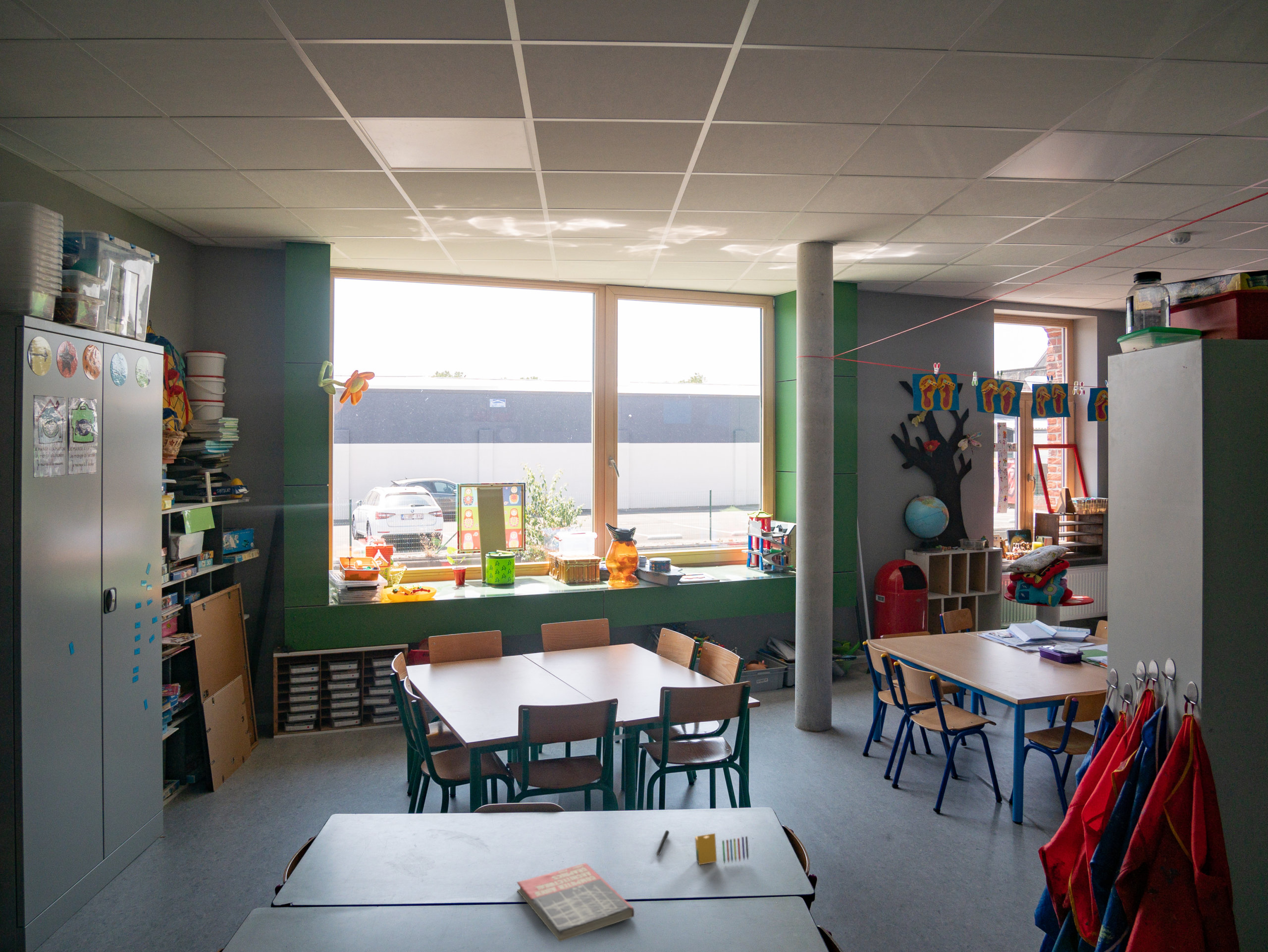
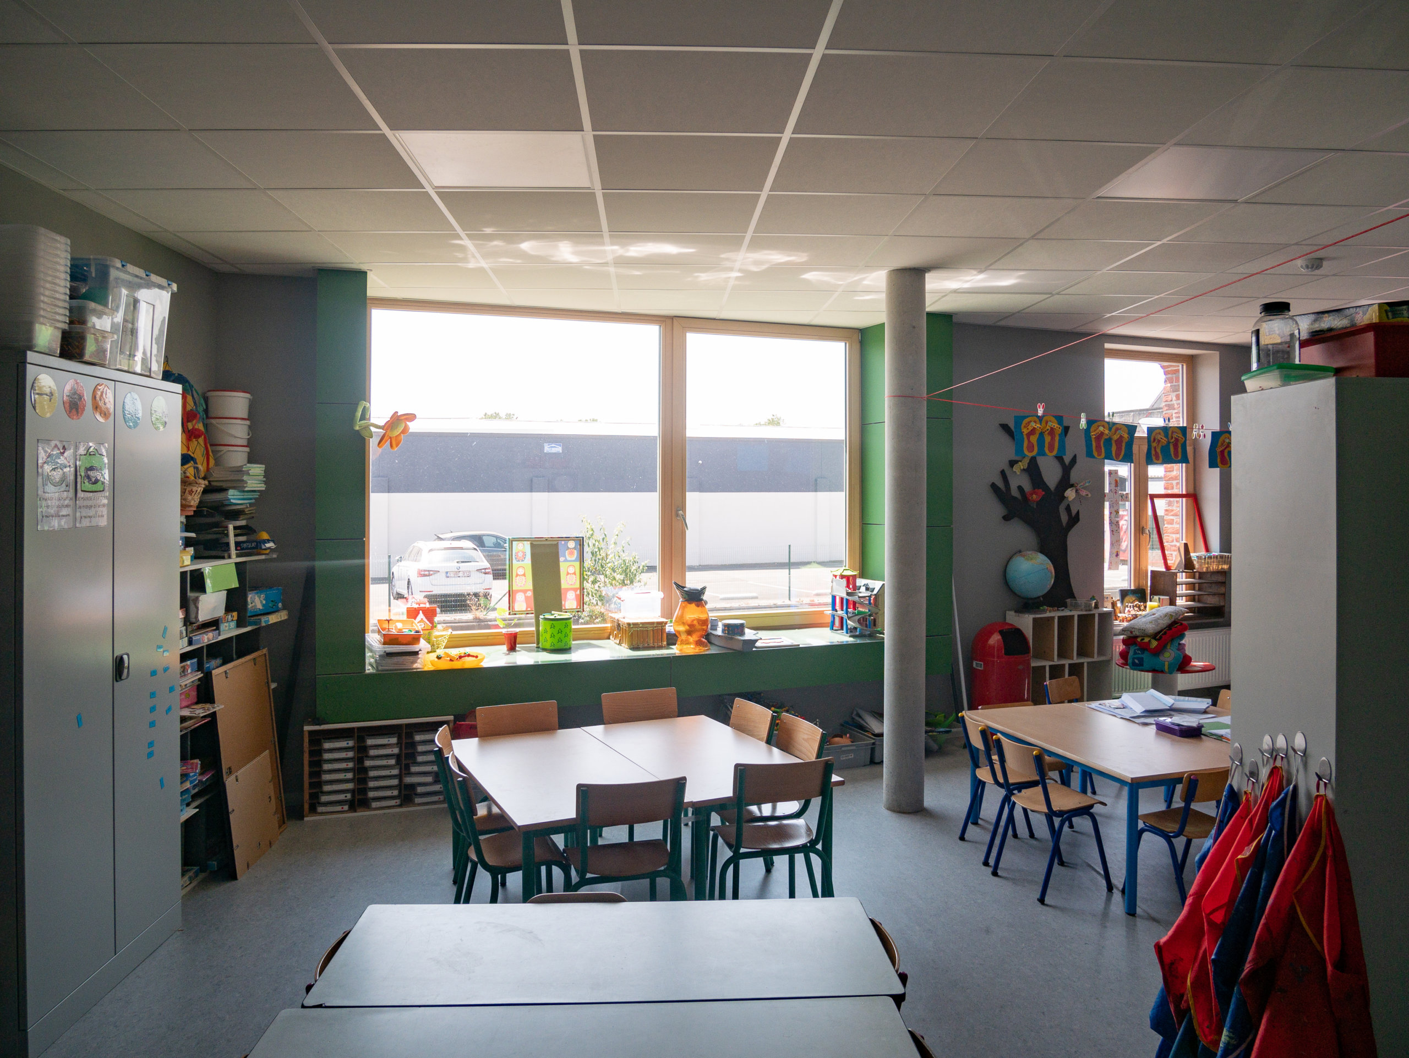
- book [517,862,634,942]
- crayon [694,833,749,865]
- pen [656,830,670,857]
